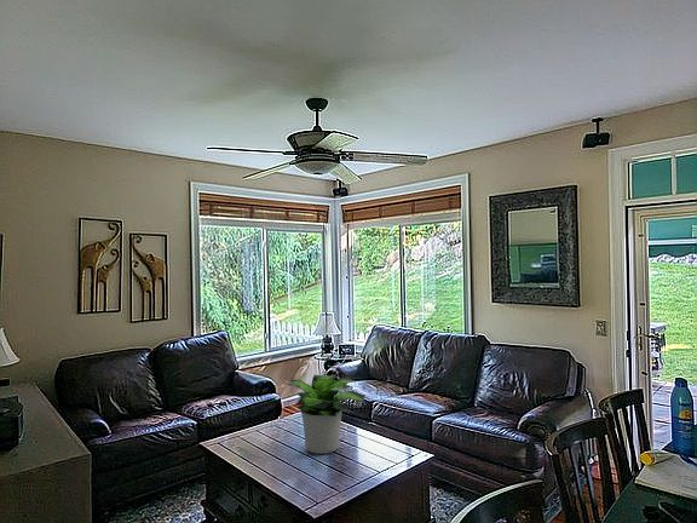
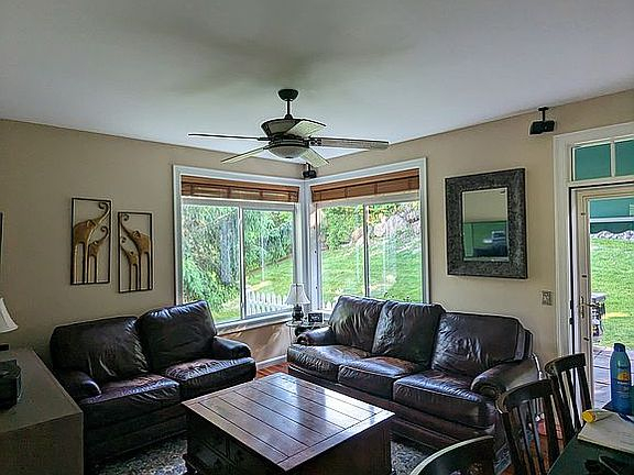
- potted plant [284,374,367,455]
